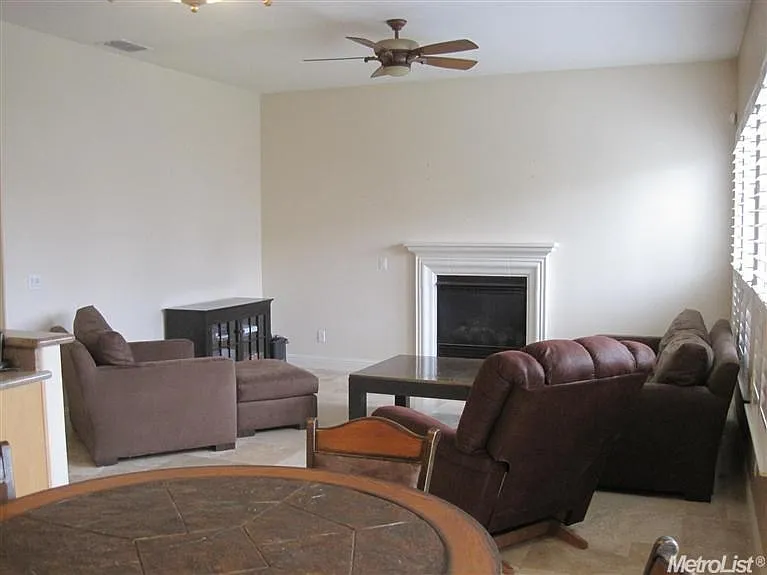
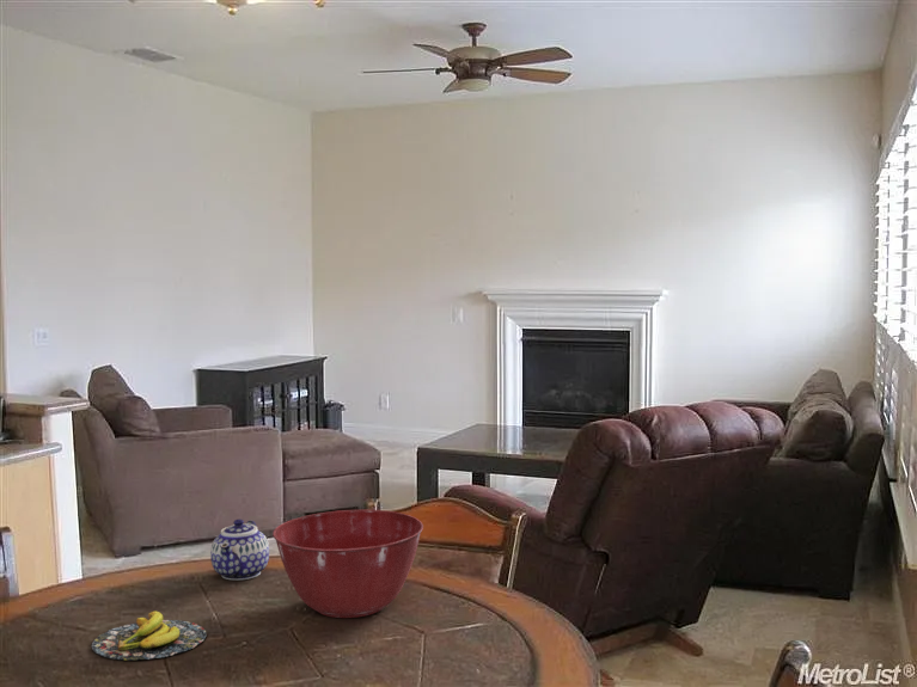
+ mixing bowl [271,509,424,619]
+ teapot [209,519,270,581]
+ banana [91,611,208,661]
